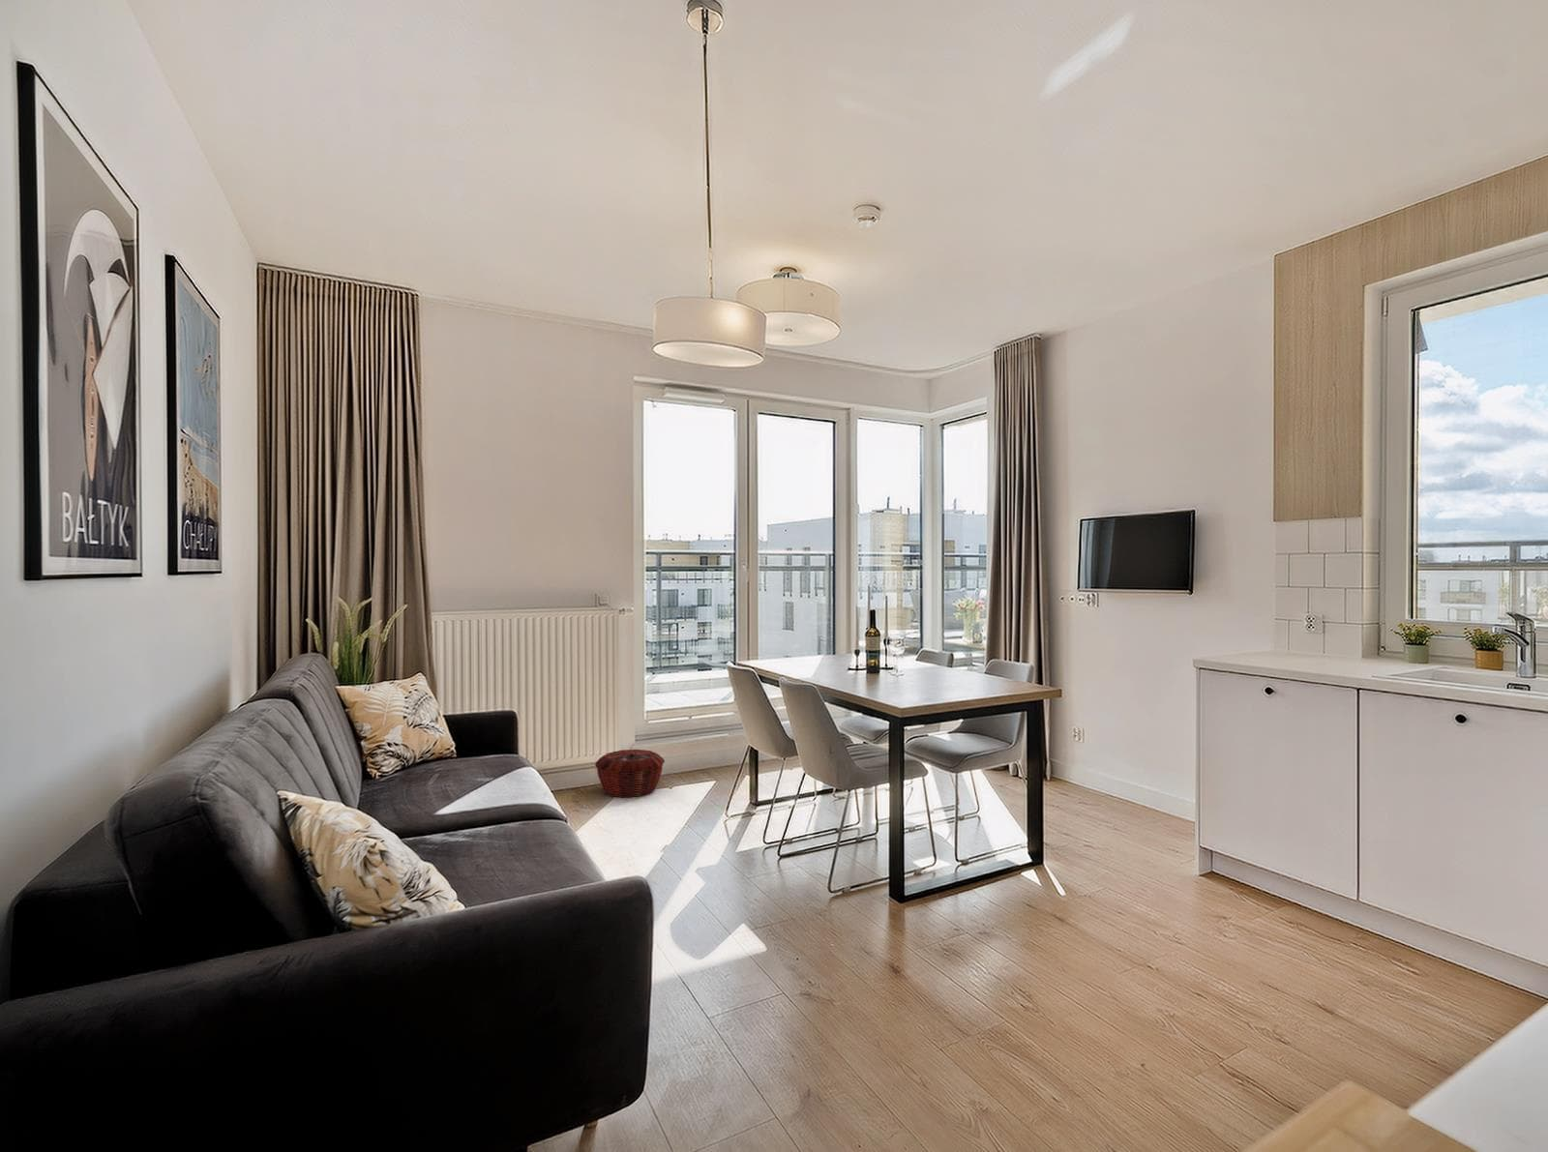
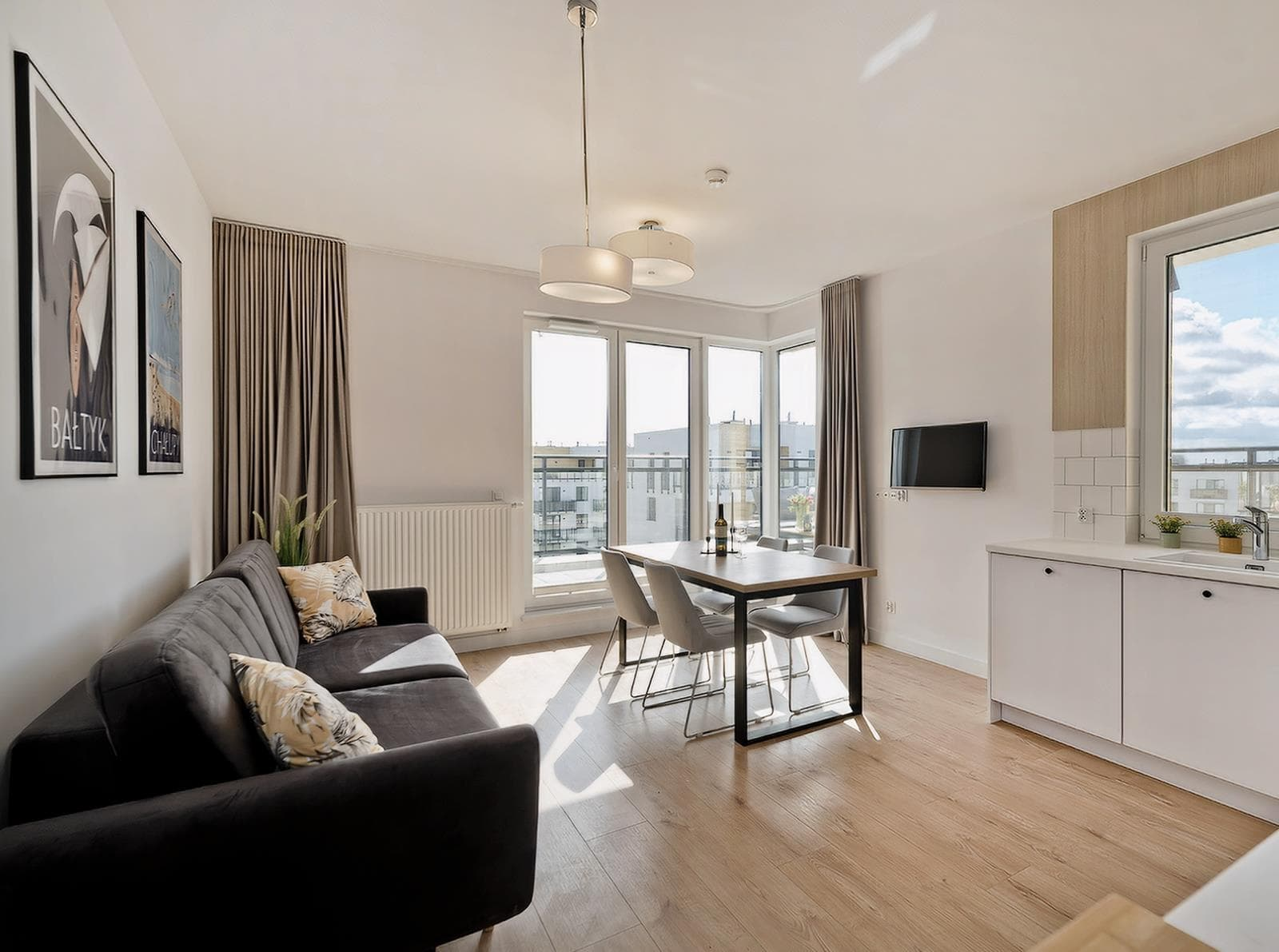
- woven basket [594,749,666,797]
